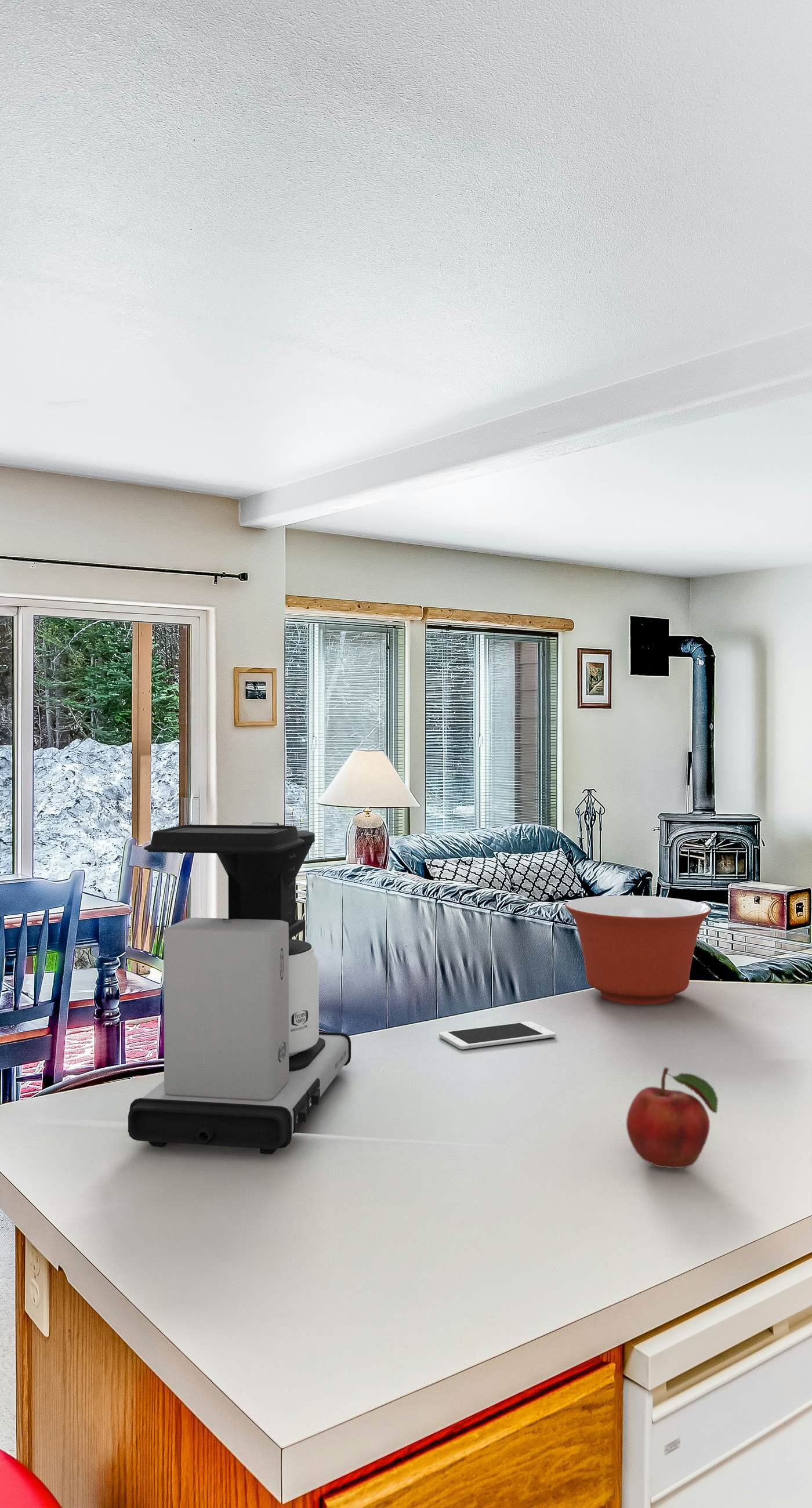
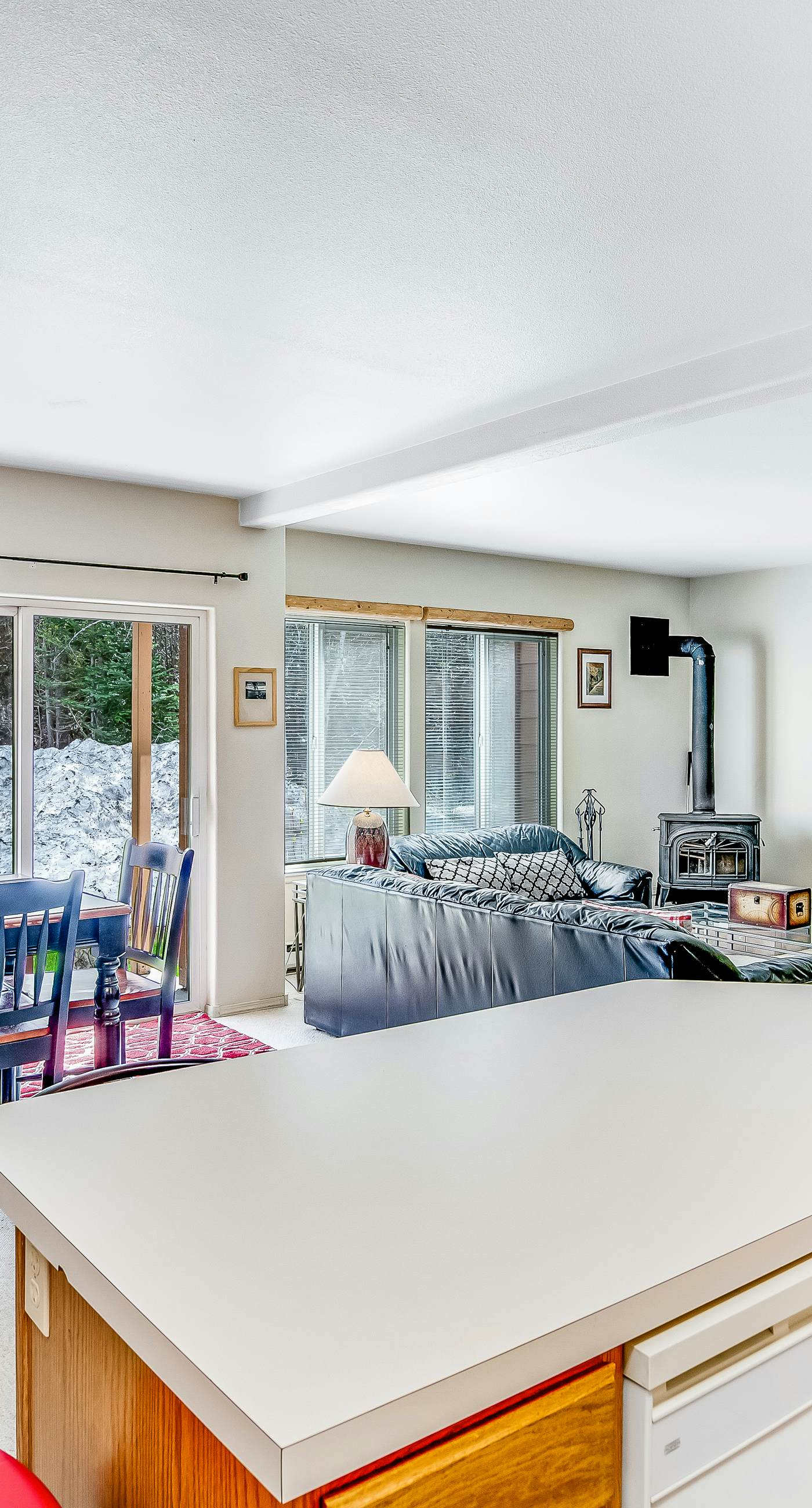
- mixing bowl [564,895,712,1005]
- fruit [626,1067,719,1169]
- coffee maker [128,822,351,1155]
- cell phone [438,1021,556,1050]
